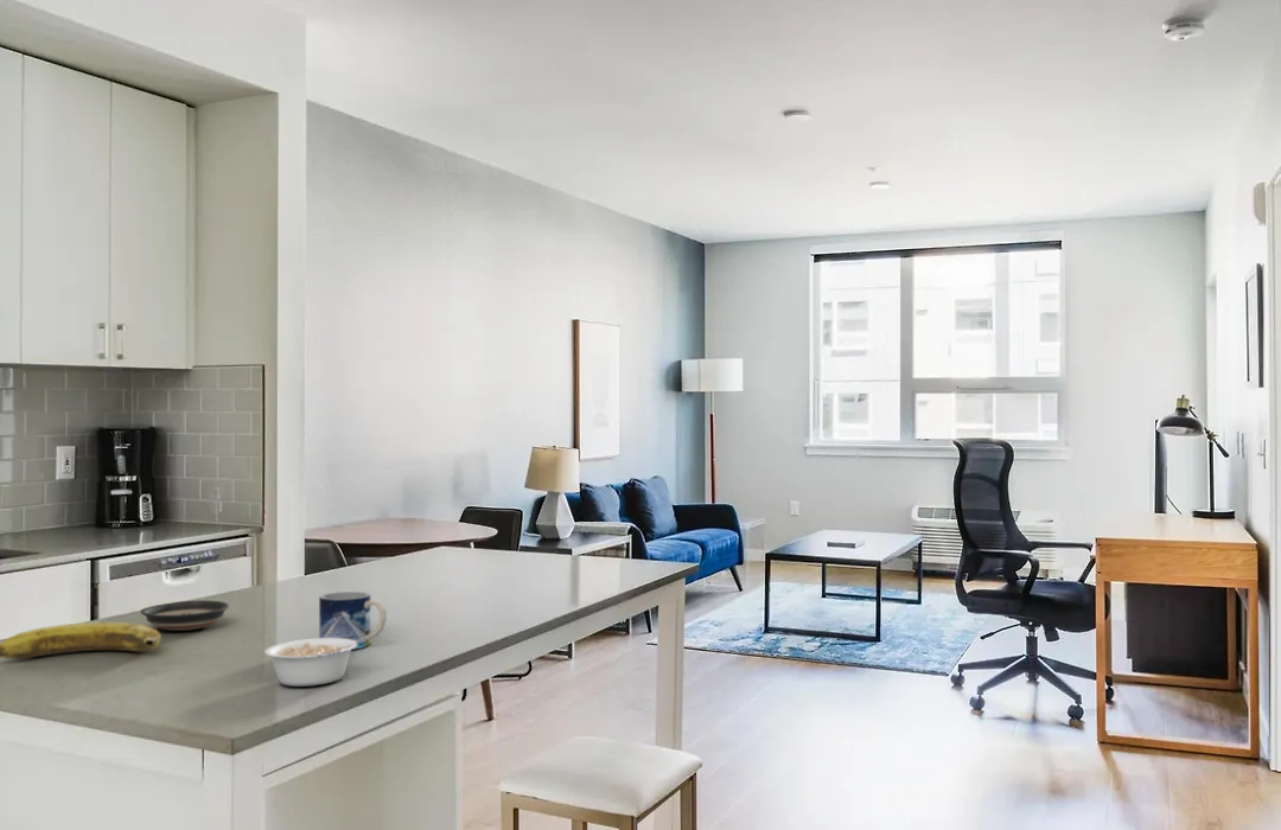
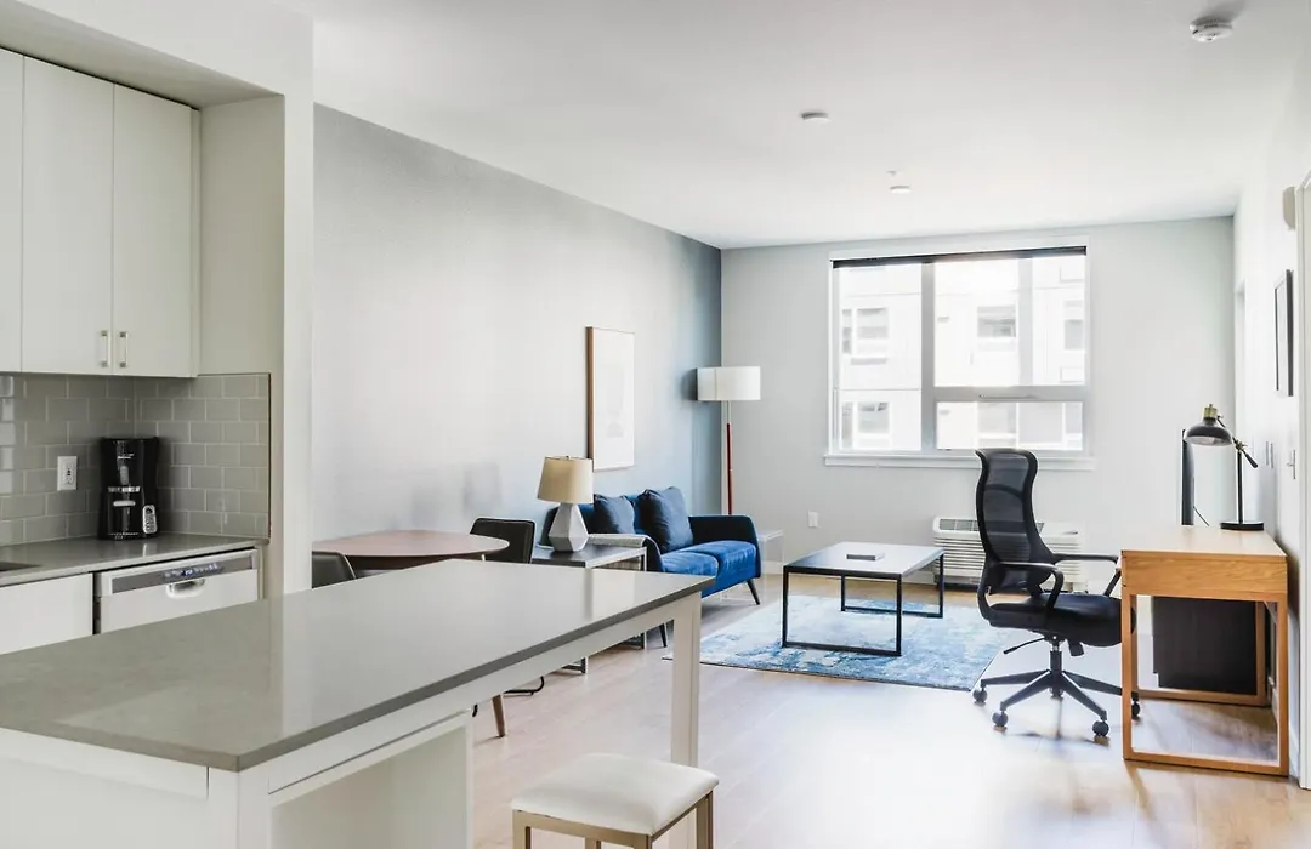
- mug [318,590,388,650]
- saucer [139,599,230,632]
- legume [263,634,376,688]
- banana [0,621,162,660]
